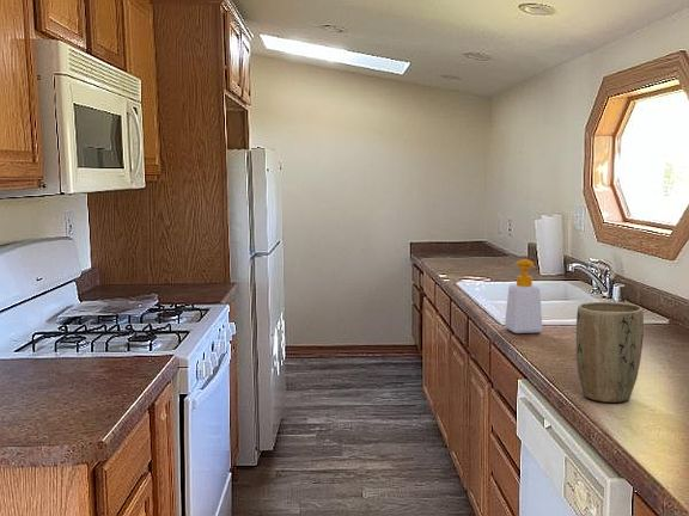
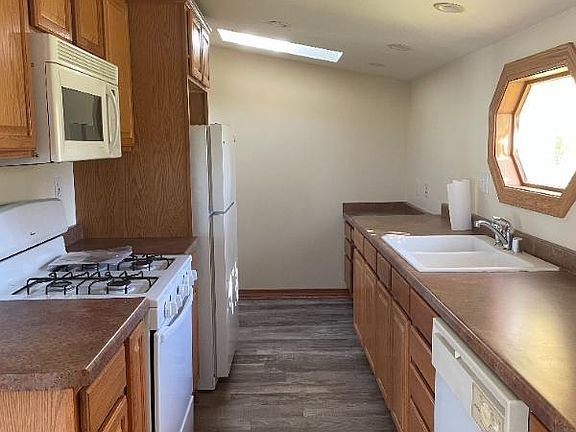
- plant pot [575,301,645,404]
- soap bottle [504,258,543,334]
